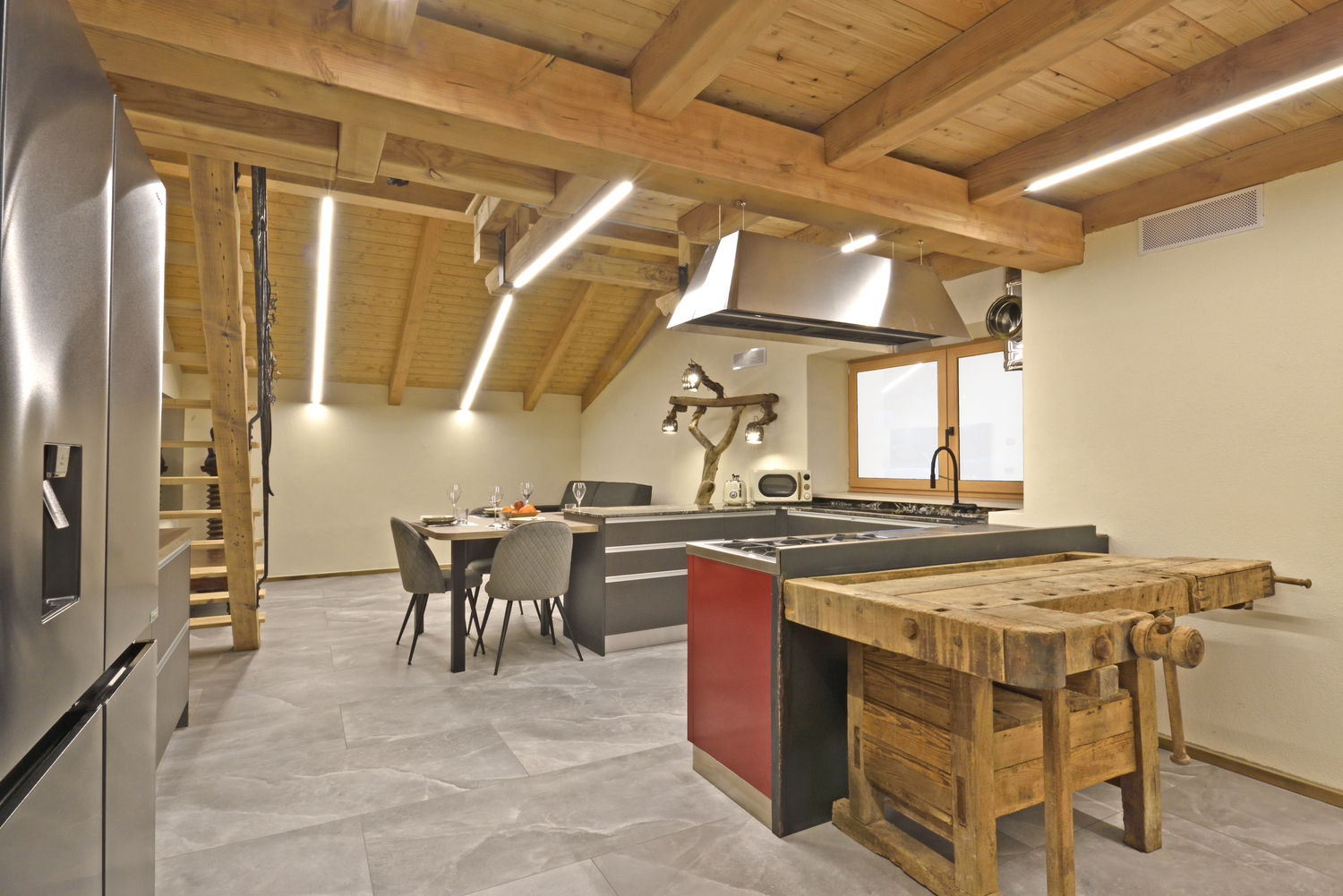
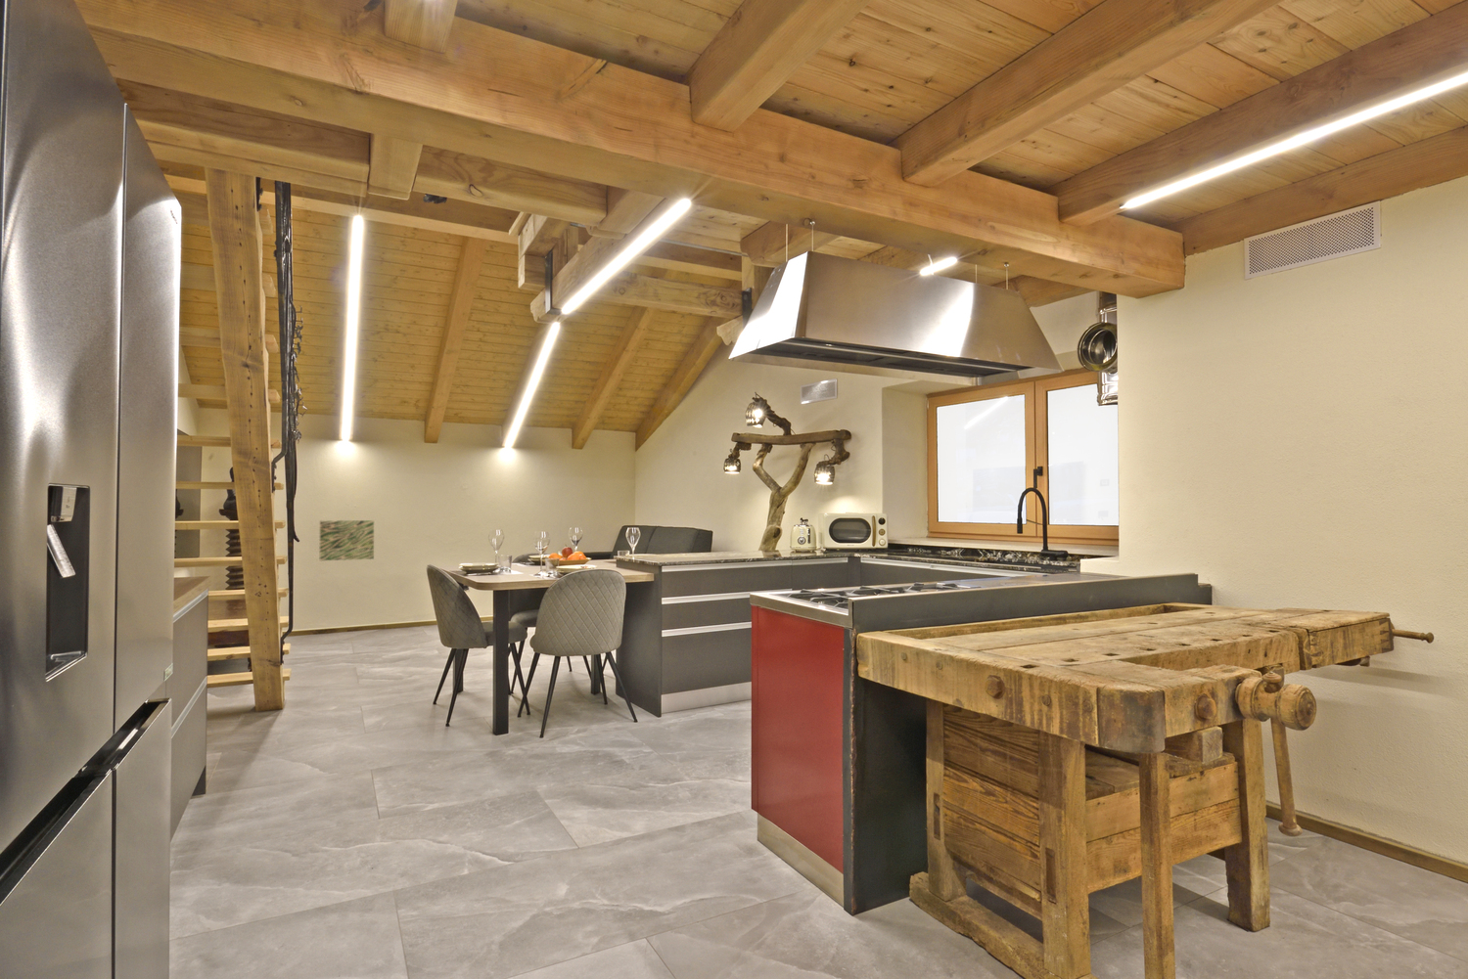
+ wall art [319,519,375,562]
